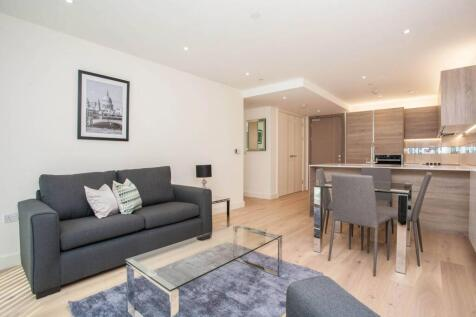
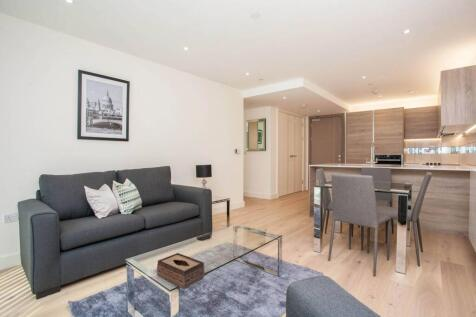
+ tissue box [156,252,205,290]
